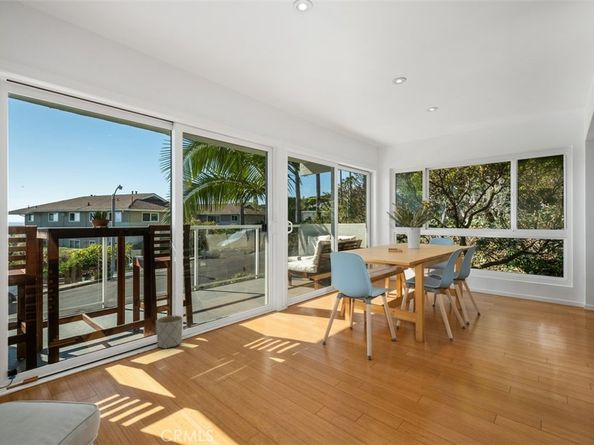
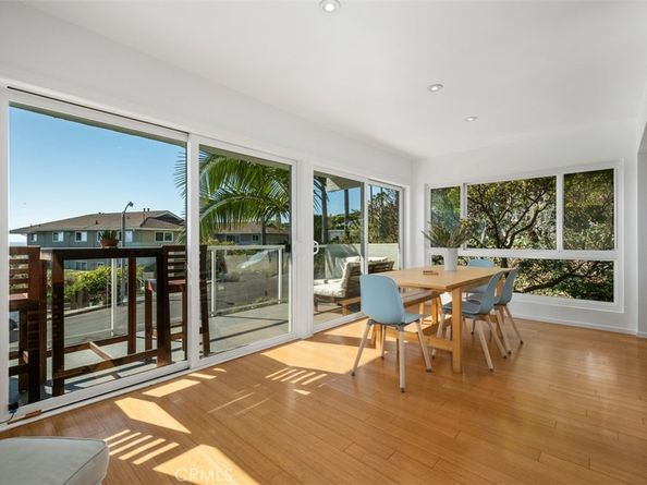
- planter [155,315,184,350]
